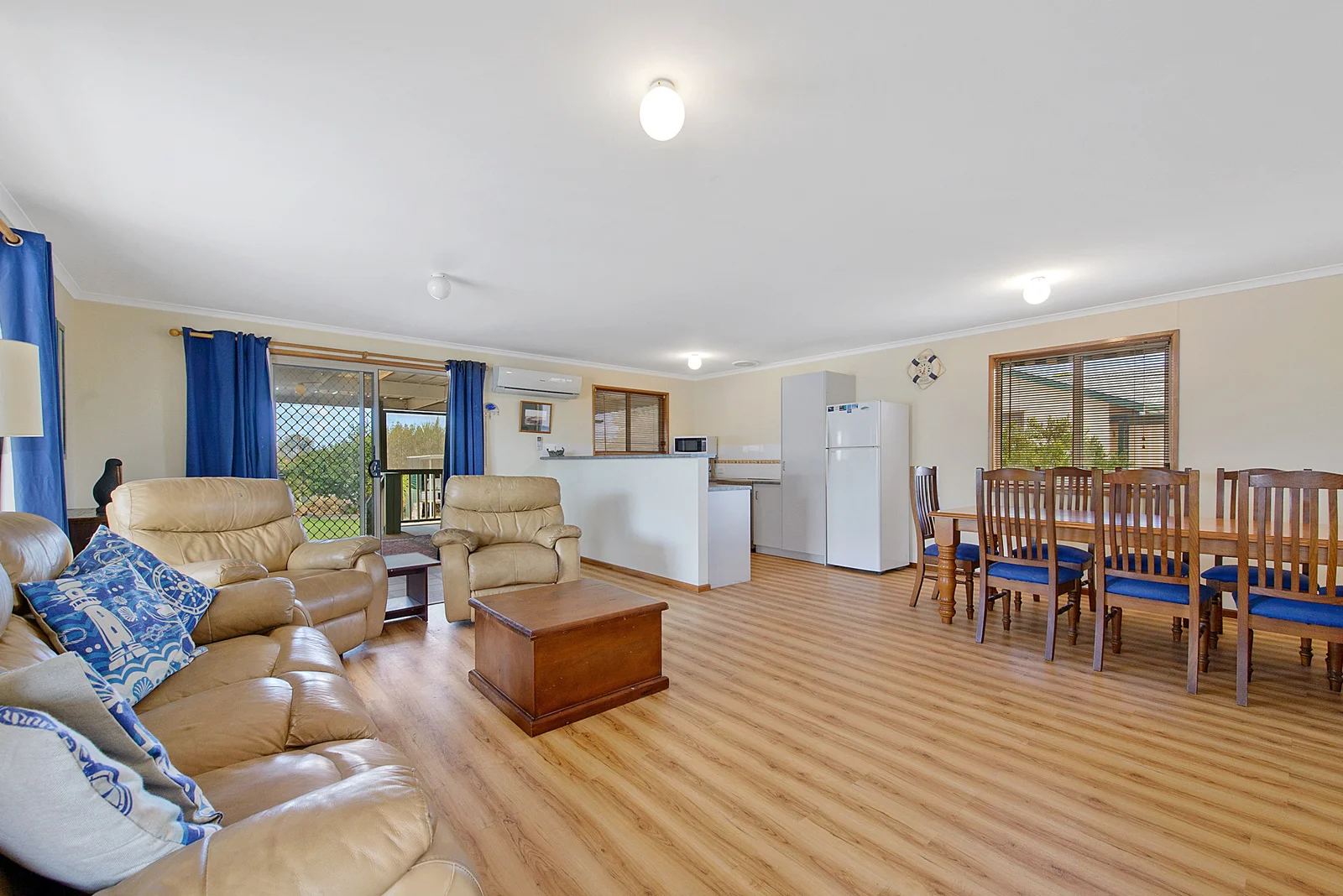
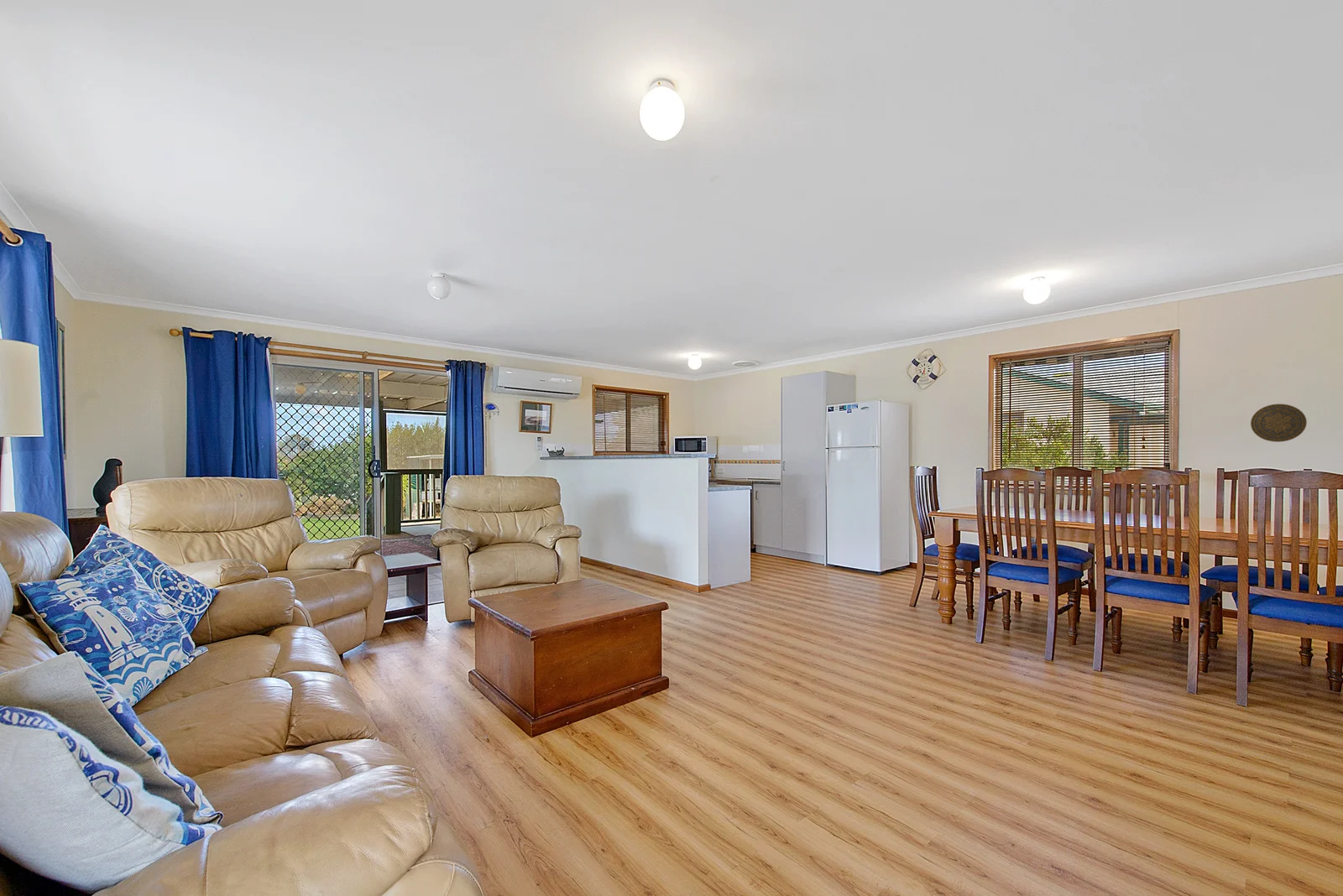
+ decorative plate [1250,404,1308,443]
